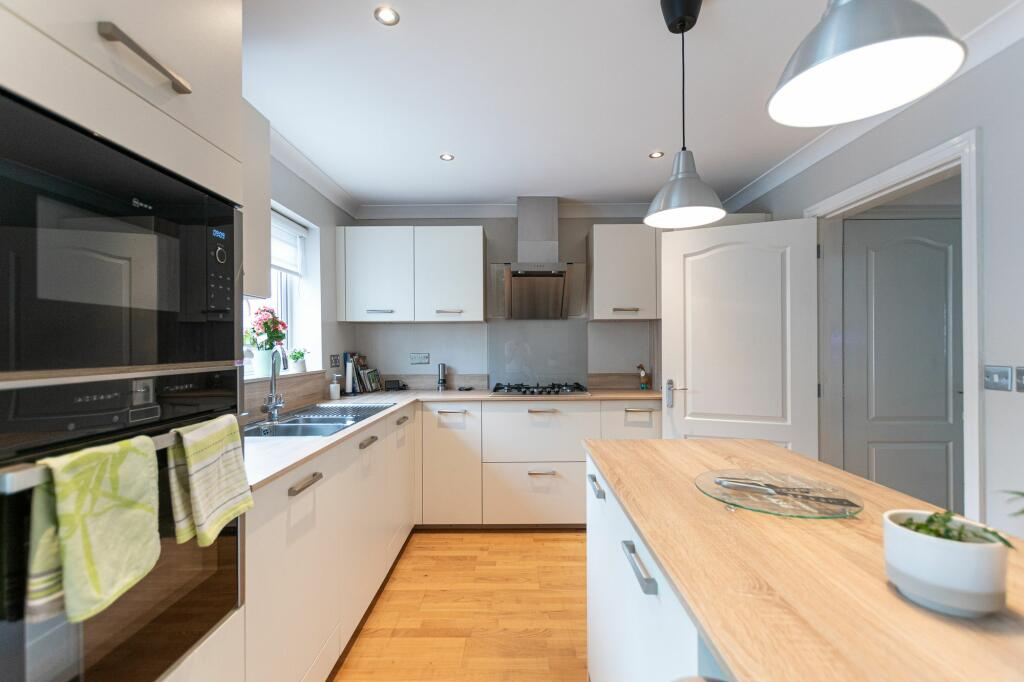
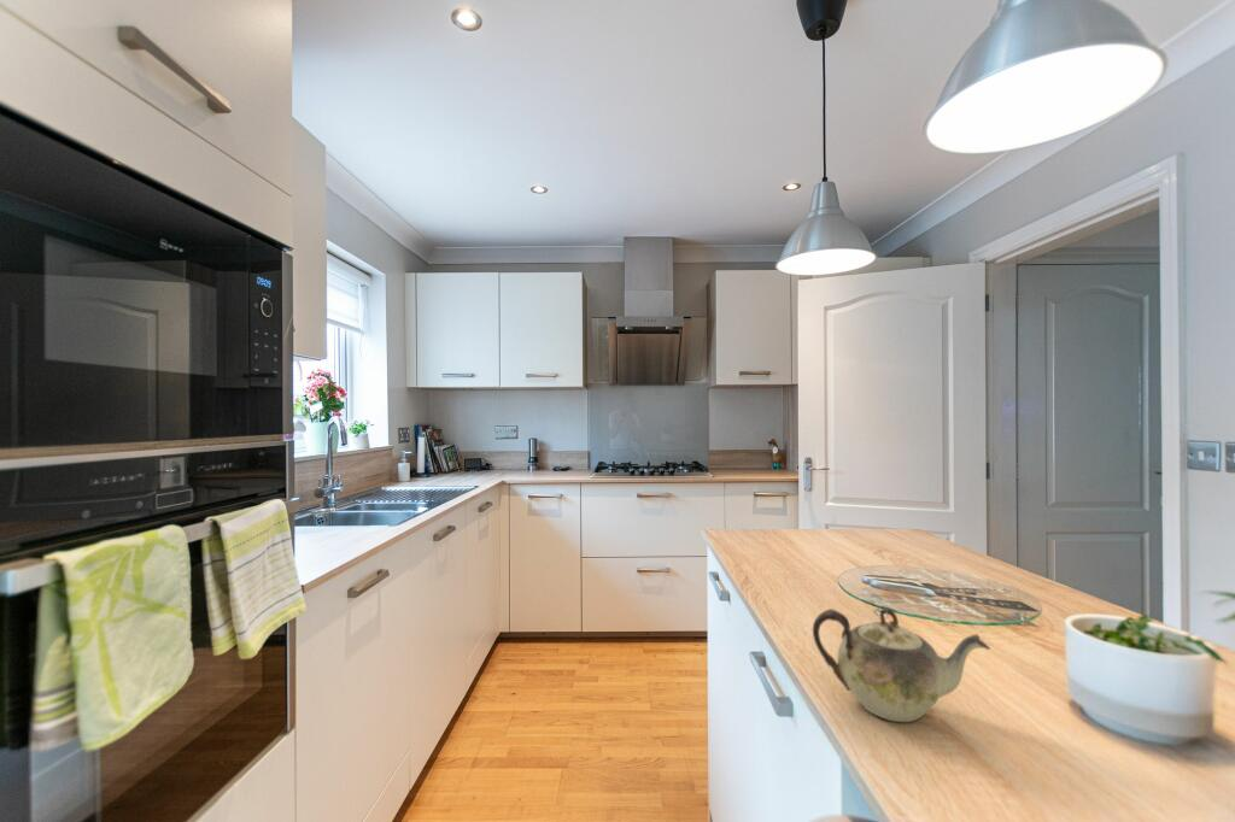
+ teapot [812,606,991,723]
